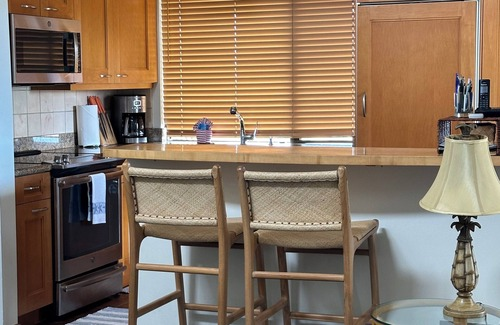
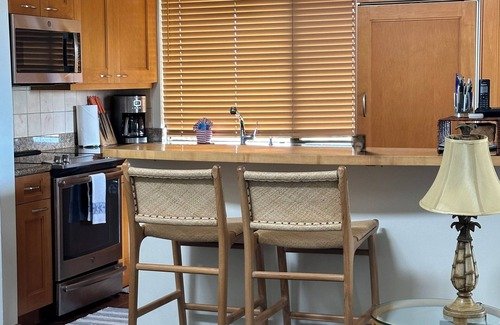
+ mug [350,133,368,153]
